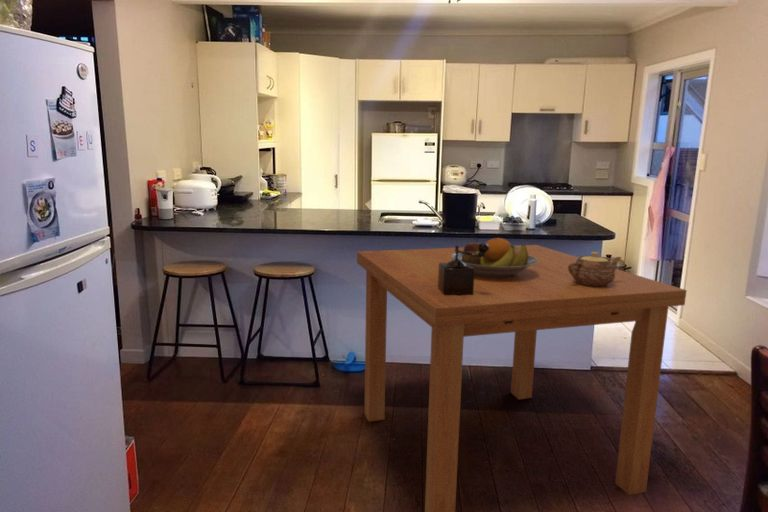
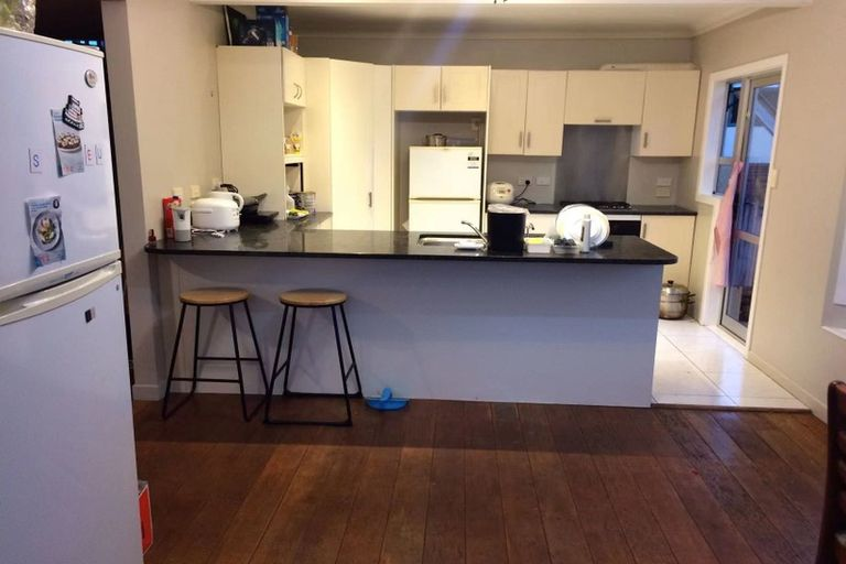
- dining table [356,244,688,512]
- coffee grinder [438,242,489,295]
- fruit bowl [451,237,538,277]
- teapot [568,251,623,286]
